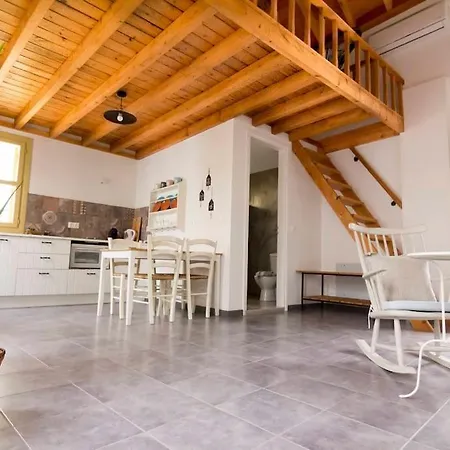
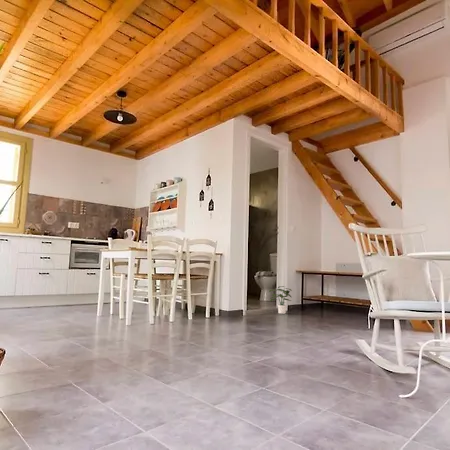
+ potted plant [268,285,293,315]
